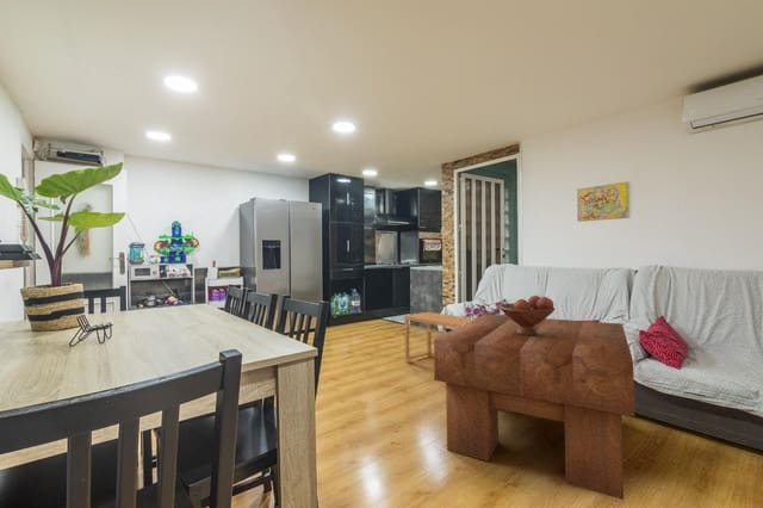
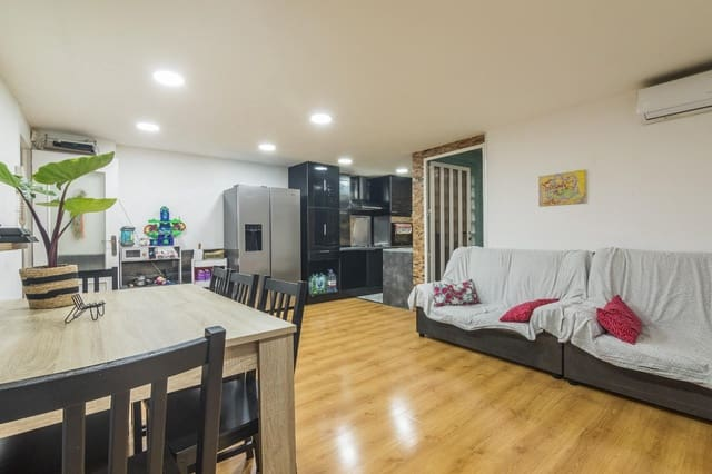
- fruit bowl [498,295,557,336]
- coffee table [433,314,635,501]
- side table [403,311,476,370]
